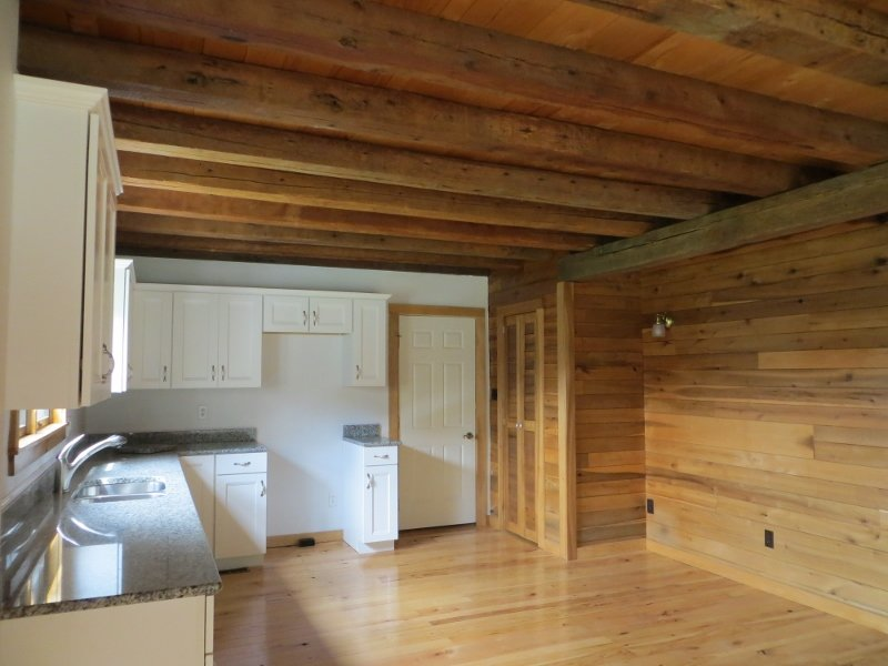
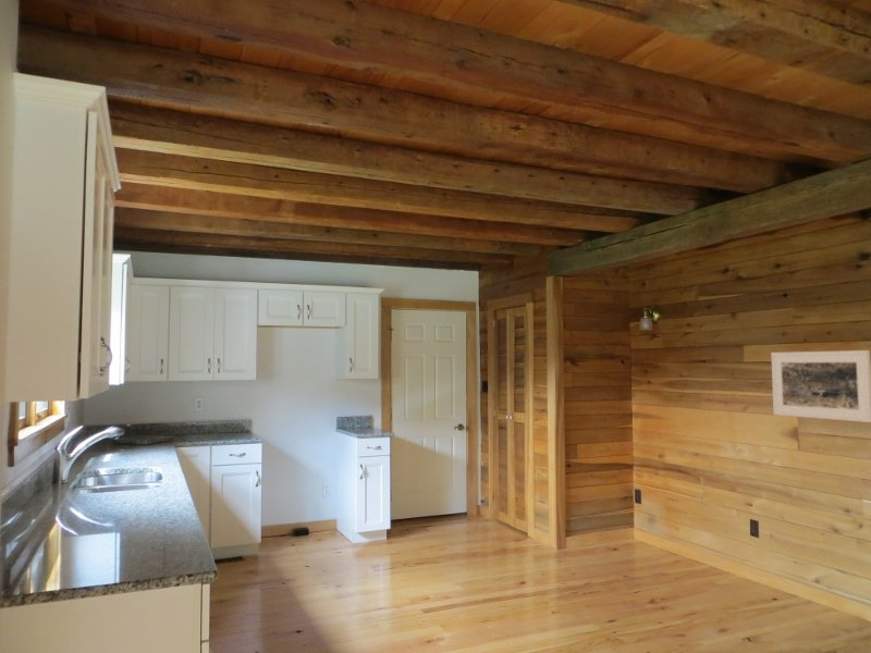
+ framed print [770,349,871,423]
